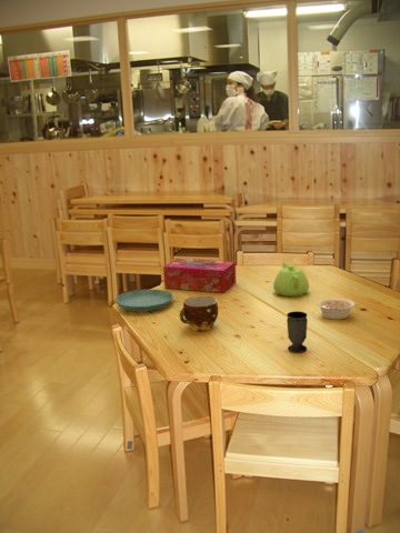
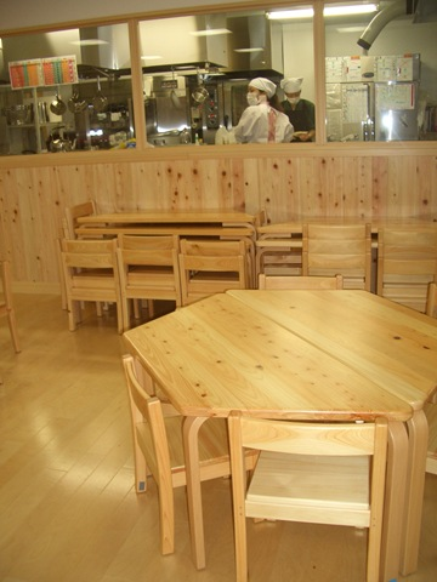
- cup [179,295,219,332]
- tissue box [162,258,237,294]
- legume [316,298,359,321]
- teapot [272,260,310,298]
- cup [286,310,309,353]
- saucer [114,289,174,313]
